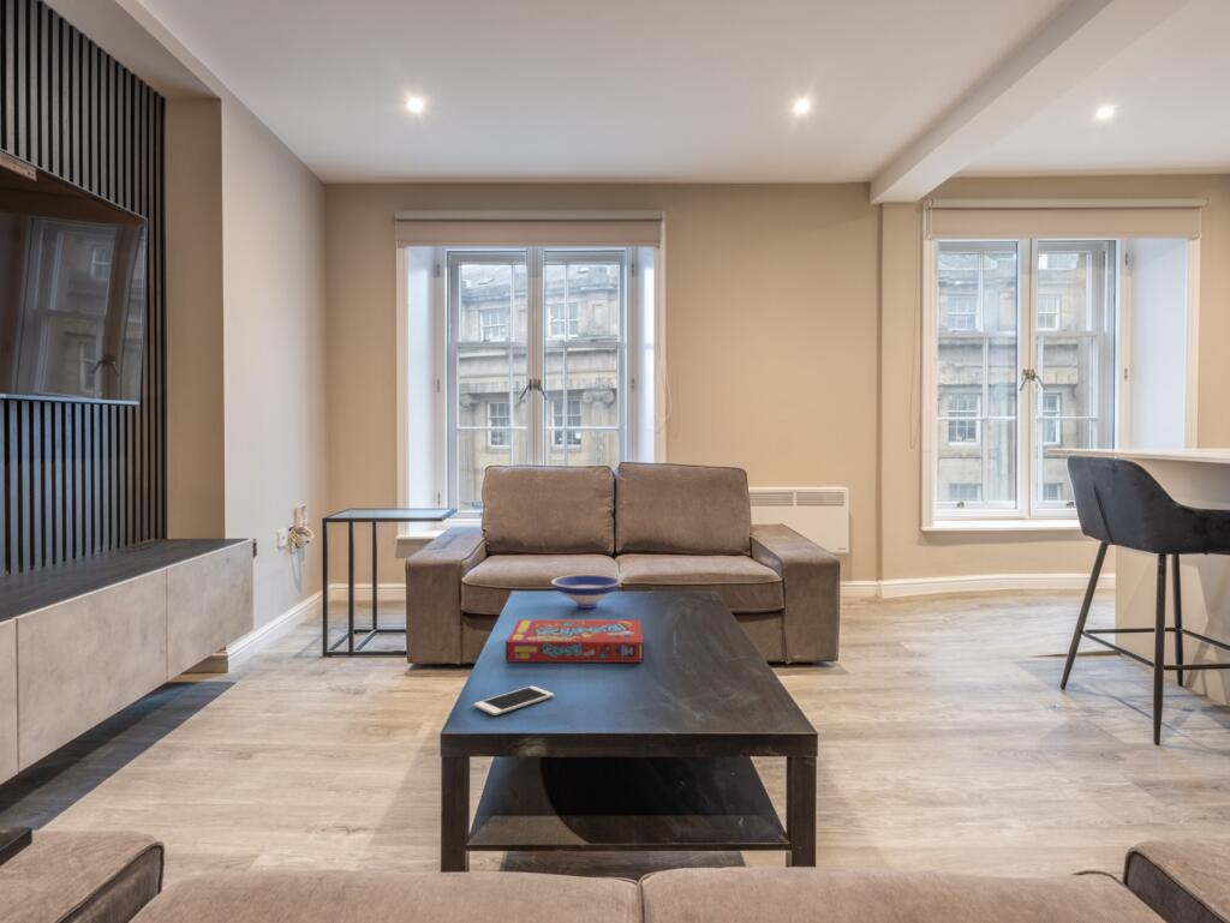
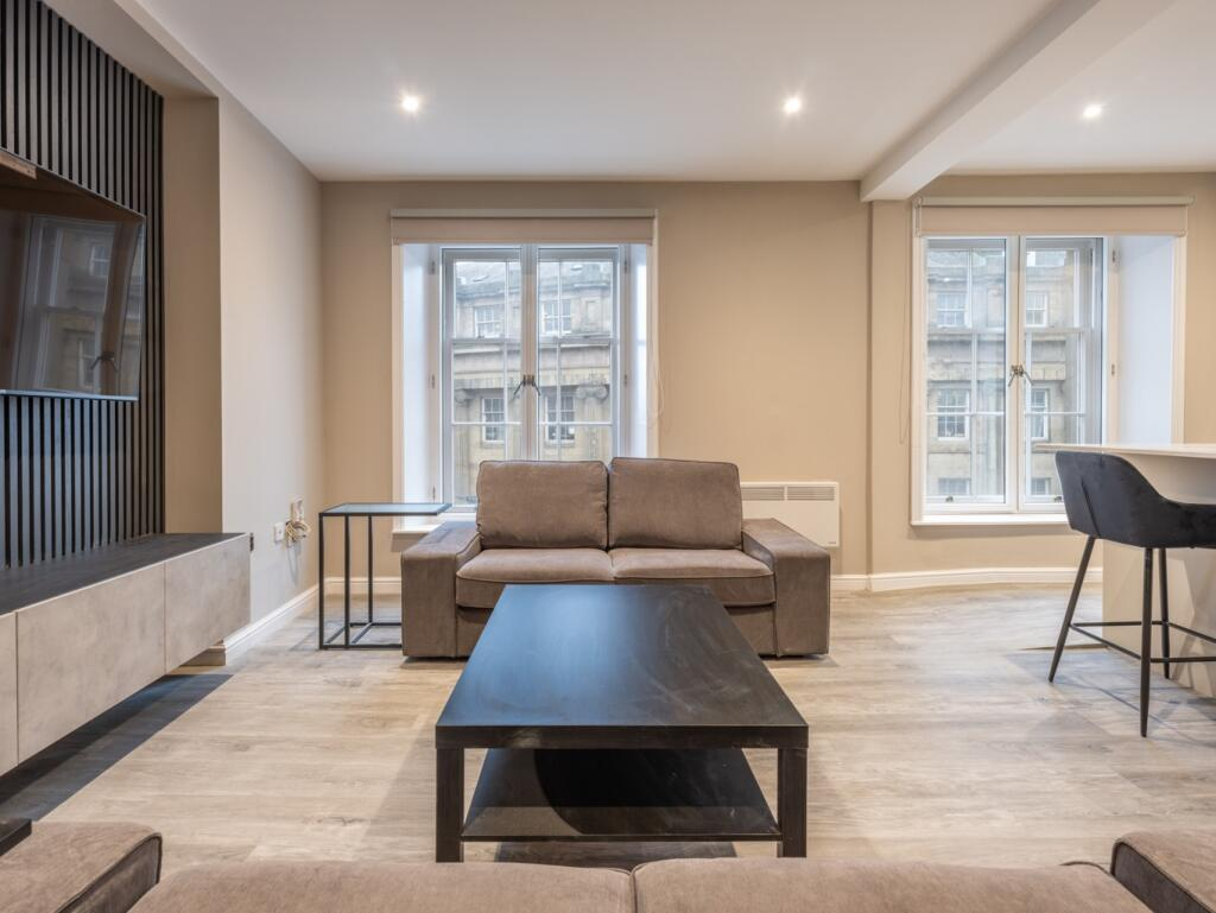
- snack box [504,618,645,664]
- cell phone [473,685,555,717]
- bowl [550,574,623,610]
